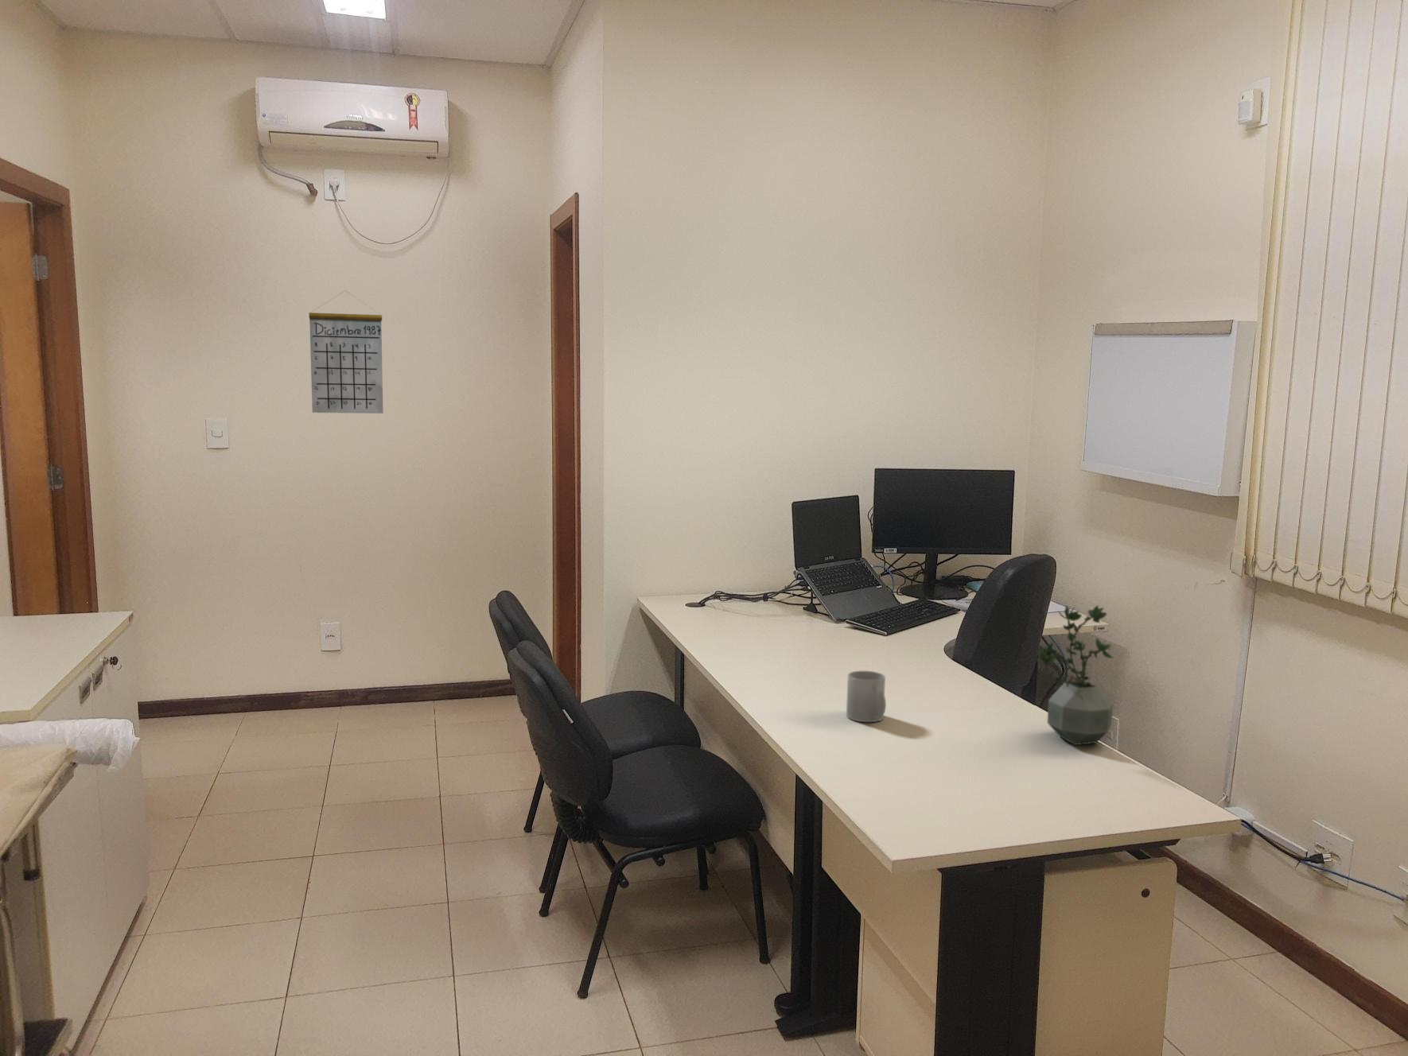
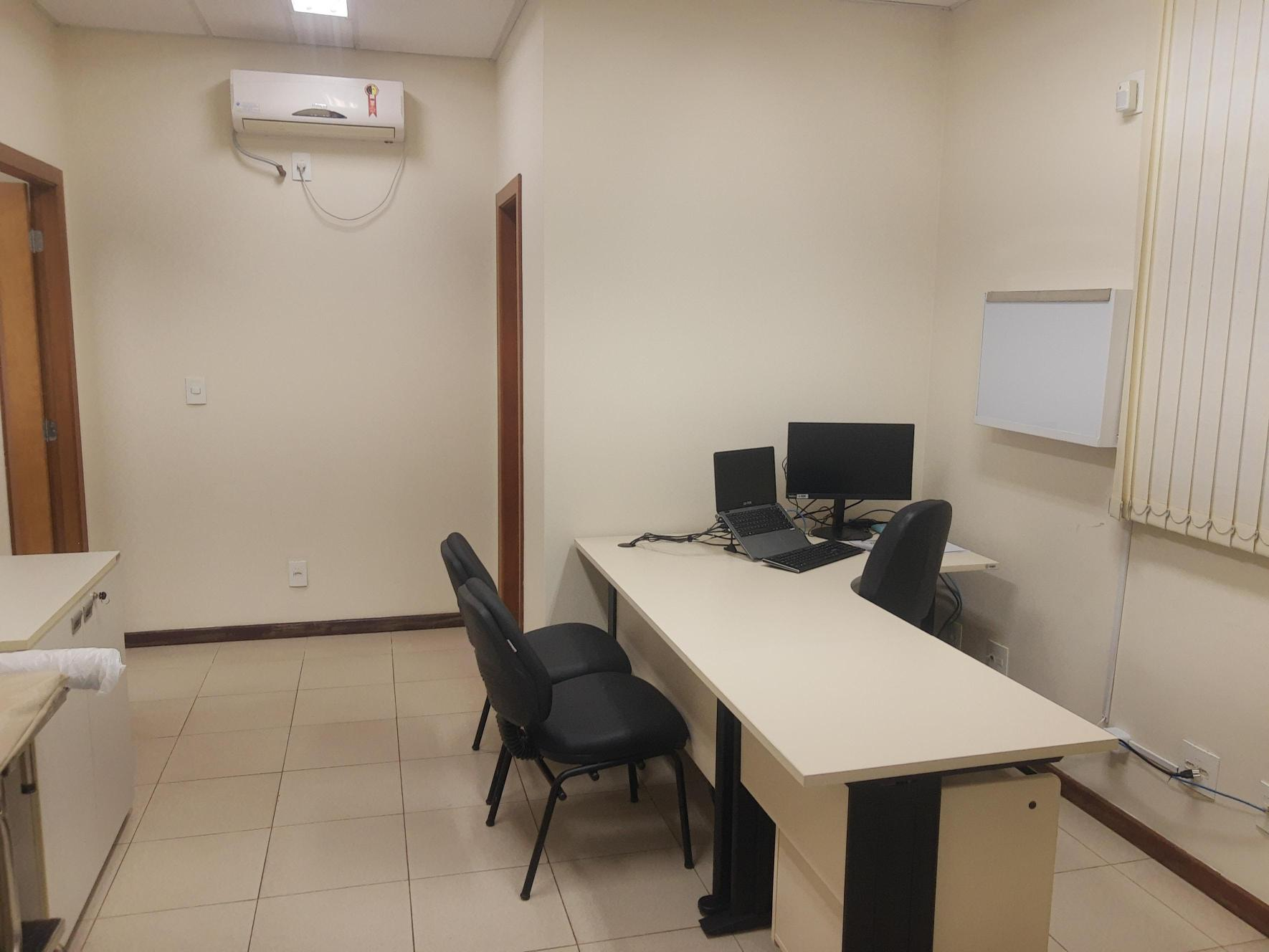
- potted plant [1034,605,1114,745]
- calendar [307,290,384,414]
- mug [845,670,887,723]
